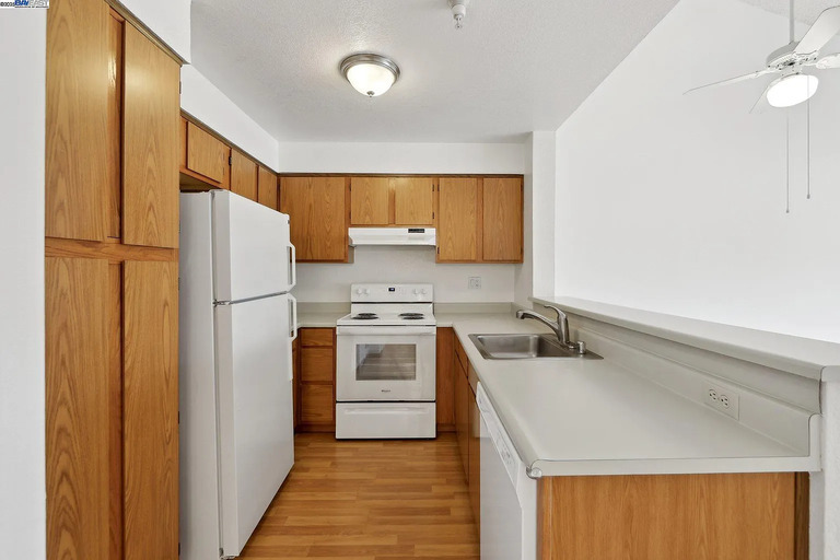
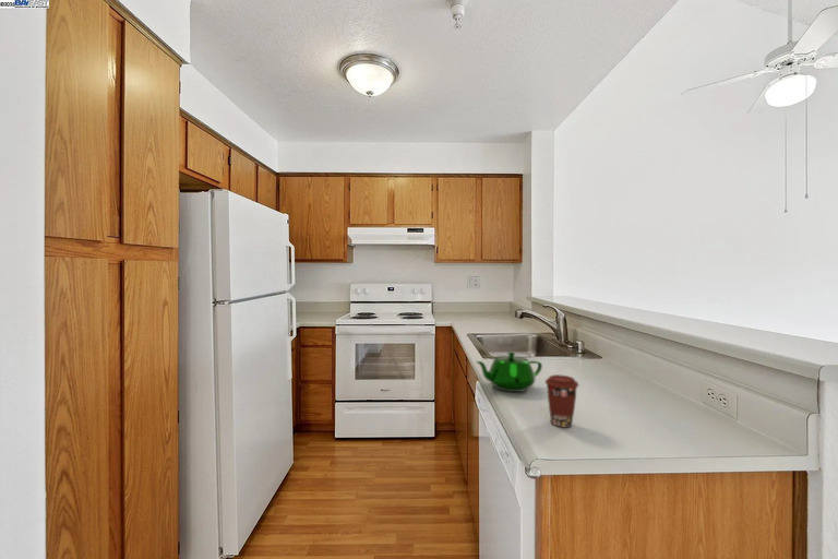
+ coffee cup [544,373,579,428]
+ teapot [475,350,543,393]
